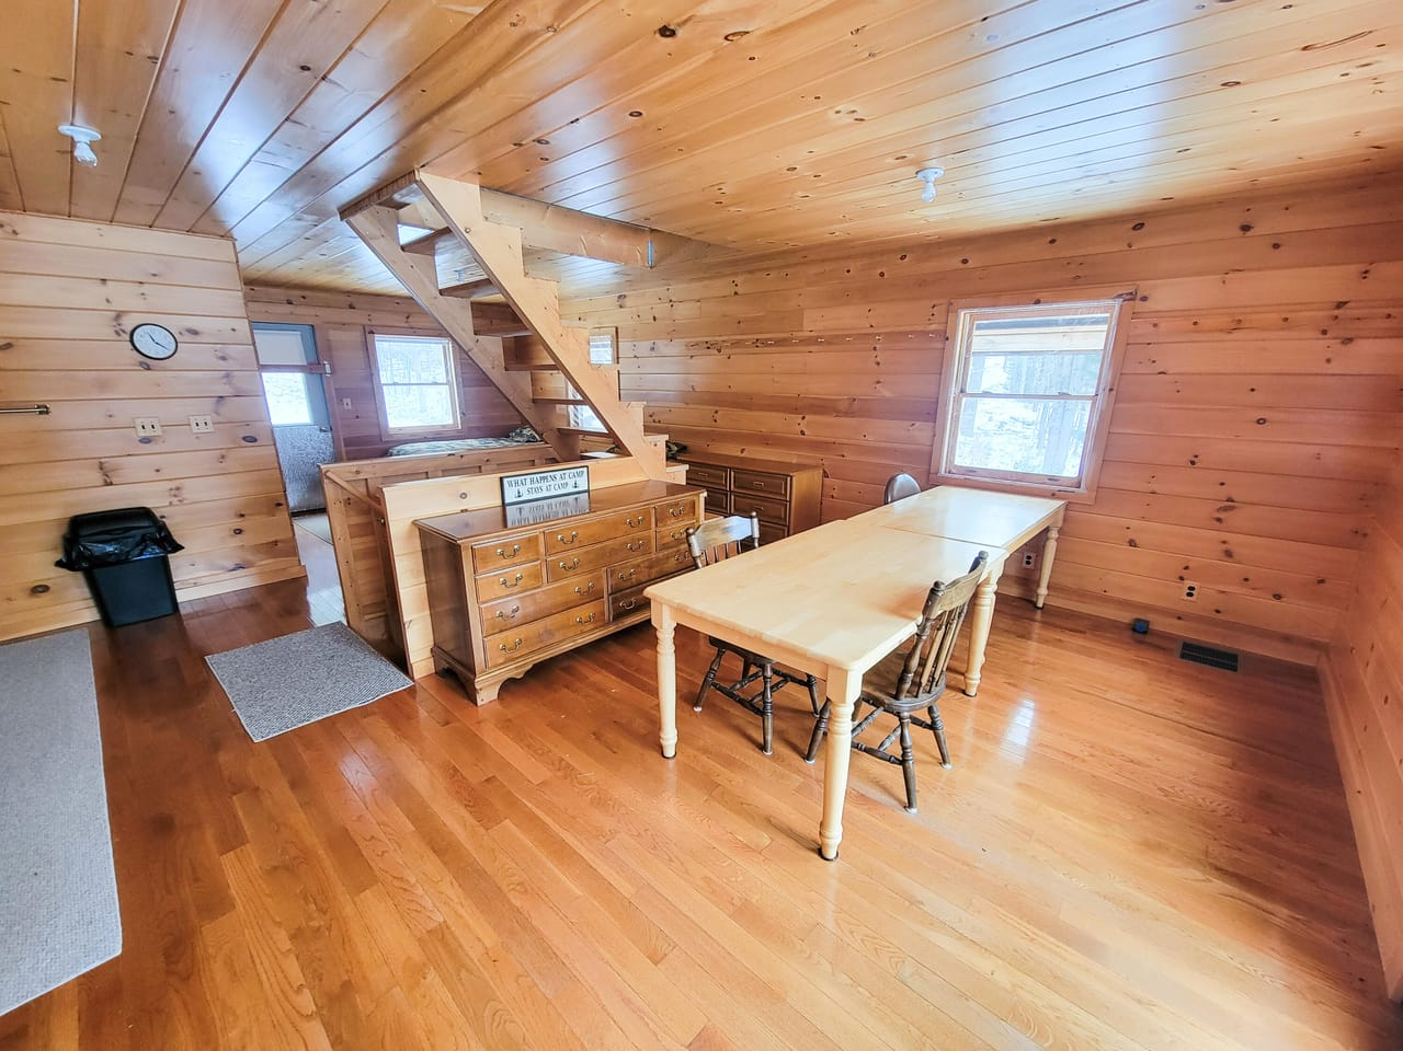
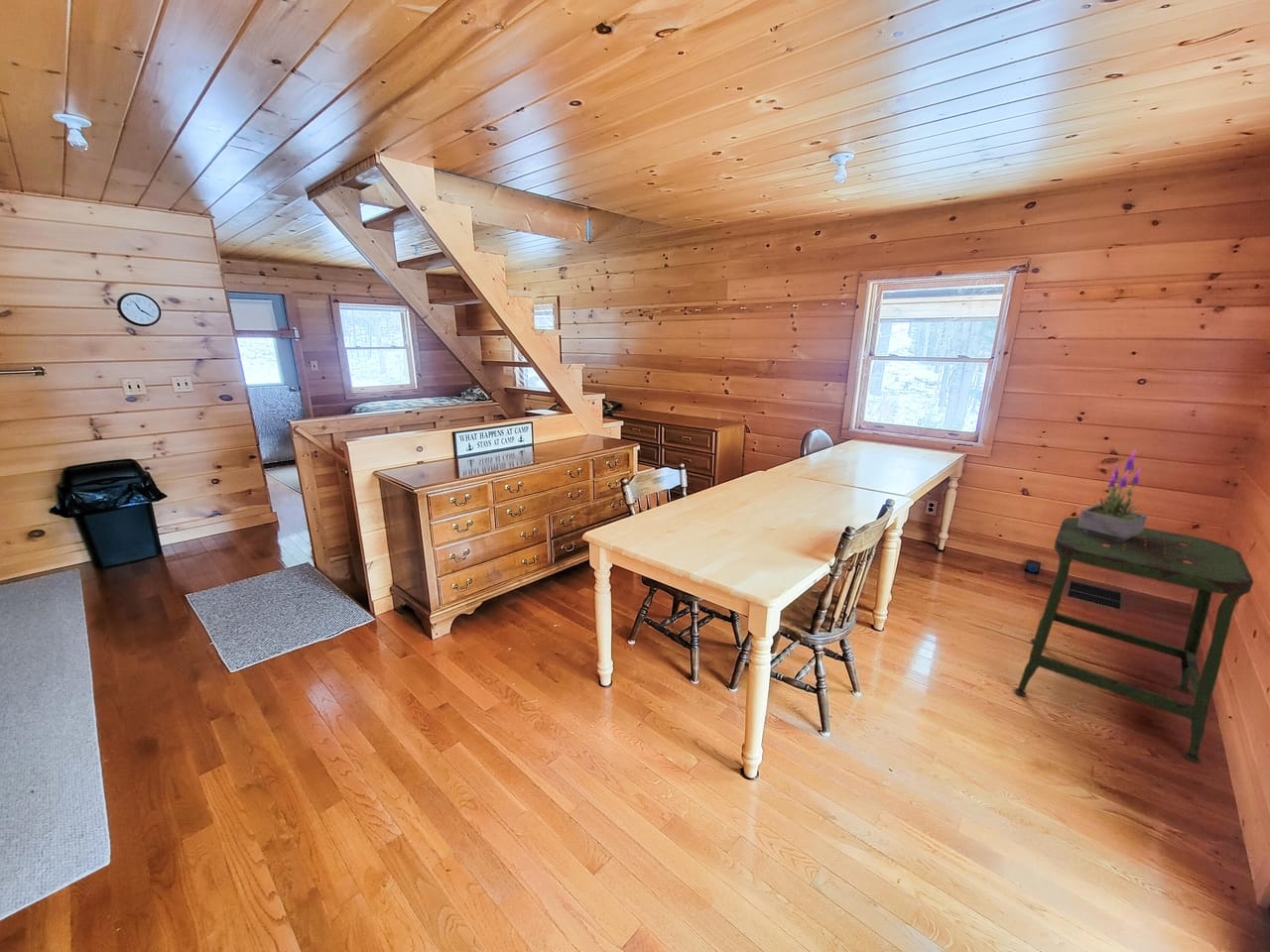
+ potted plant [1078,447,1148,541]
+ stool [1013,517,1254,764]
